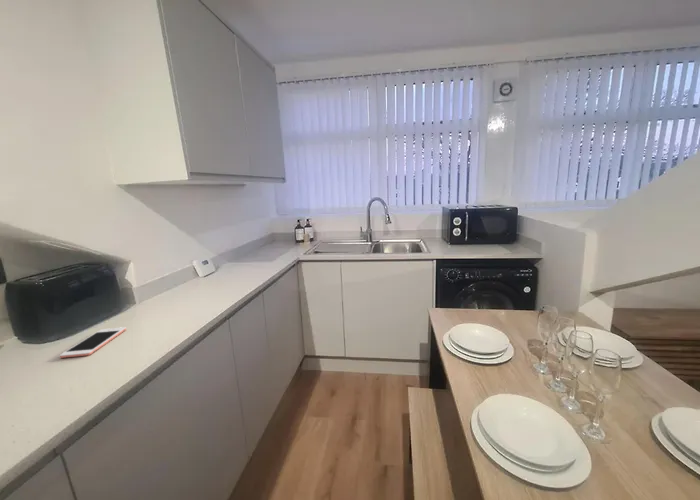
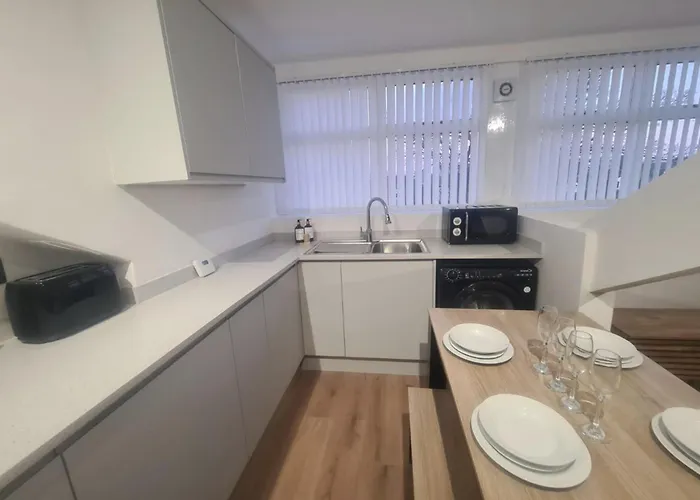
- cell phone [59,326,127,359]
